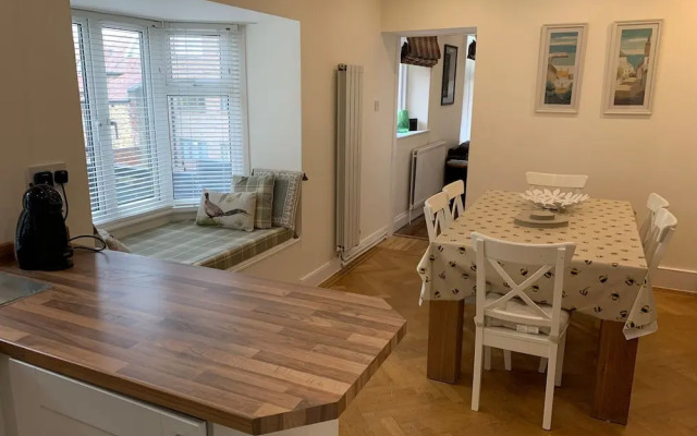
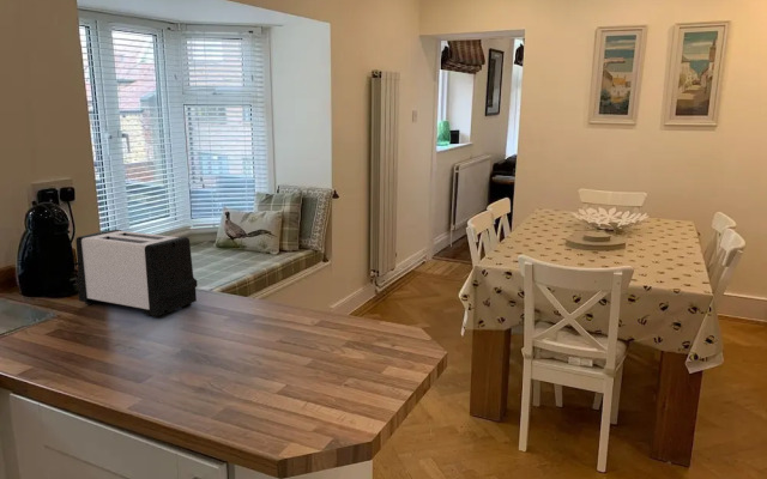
+ toaster [74,229,199,319]
